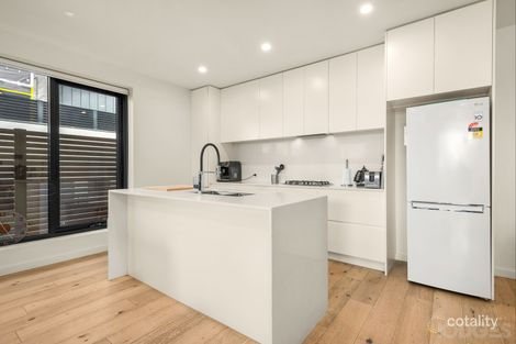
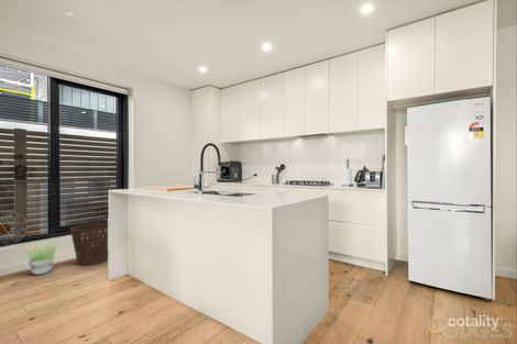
+ potted plant [23,241,61,276]
+ basket [69,222,109,267]
